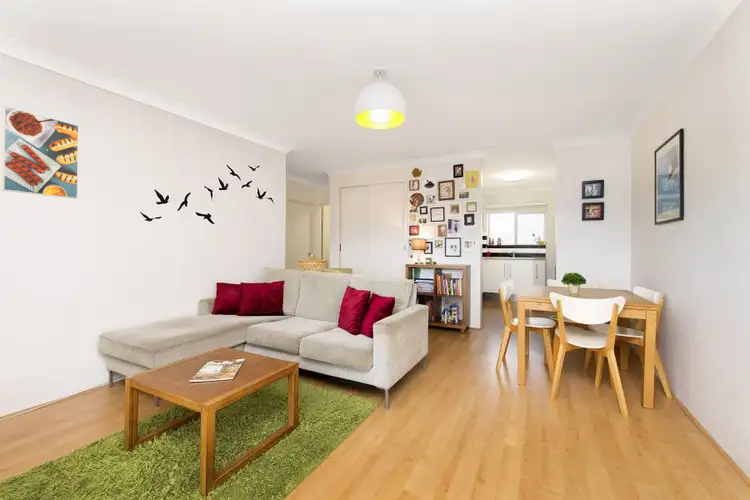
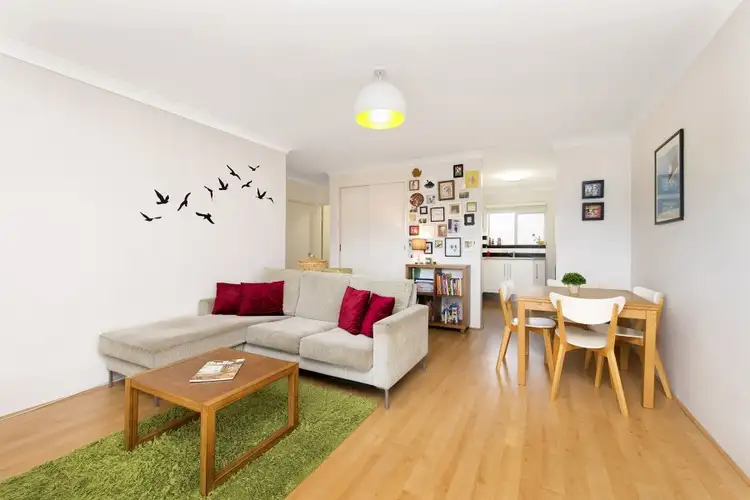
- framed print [0,104,80,200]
